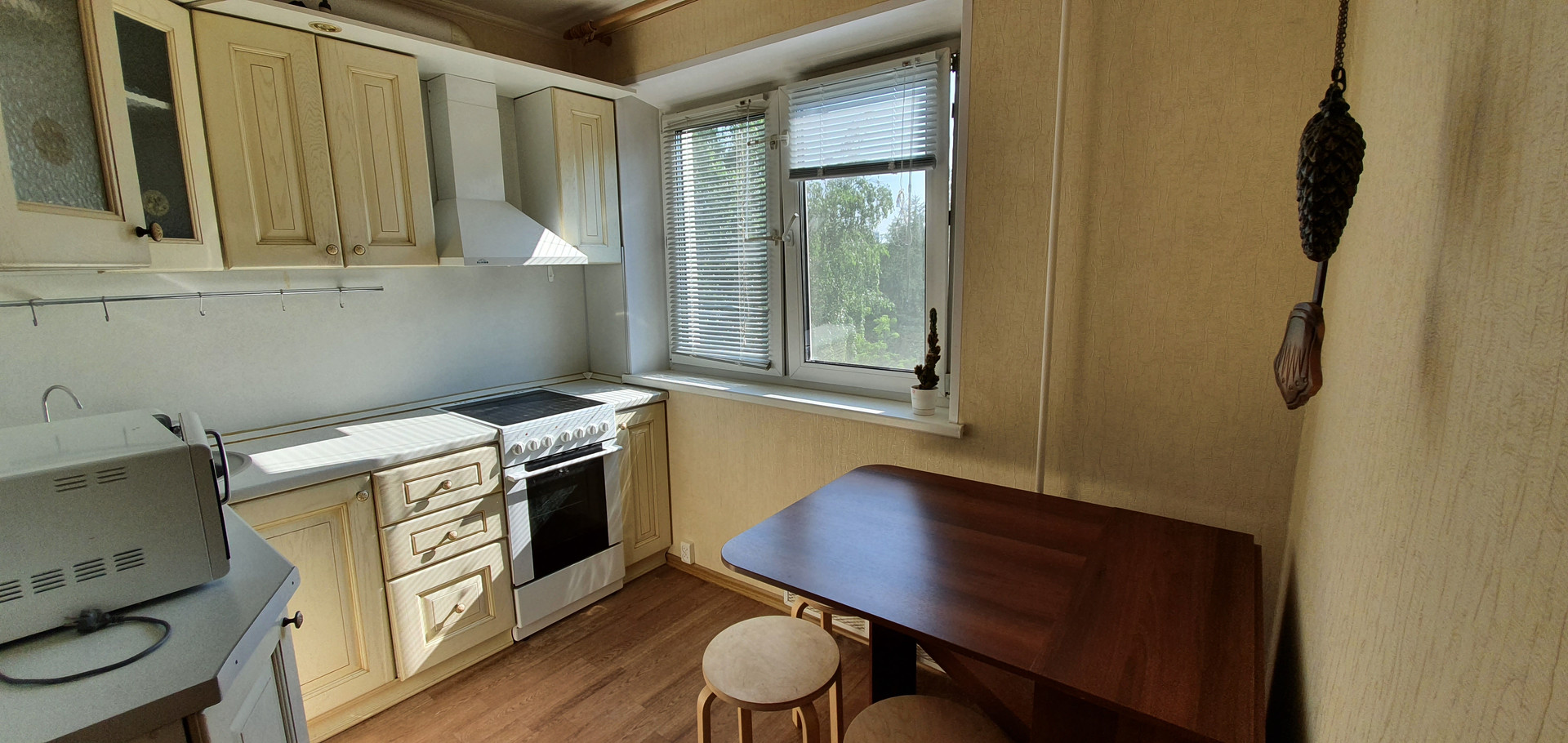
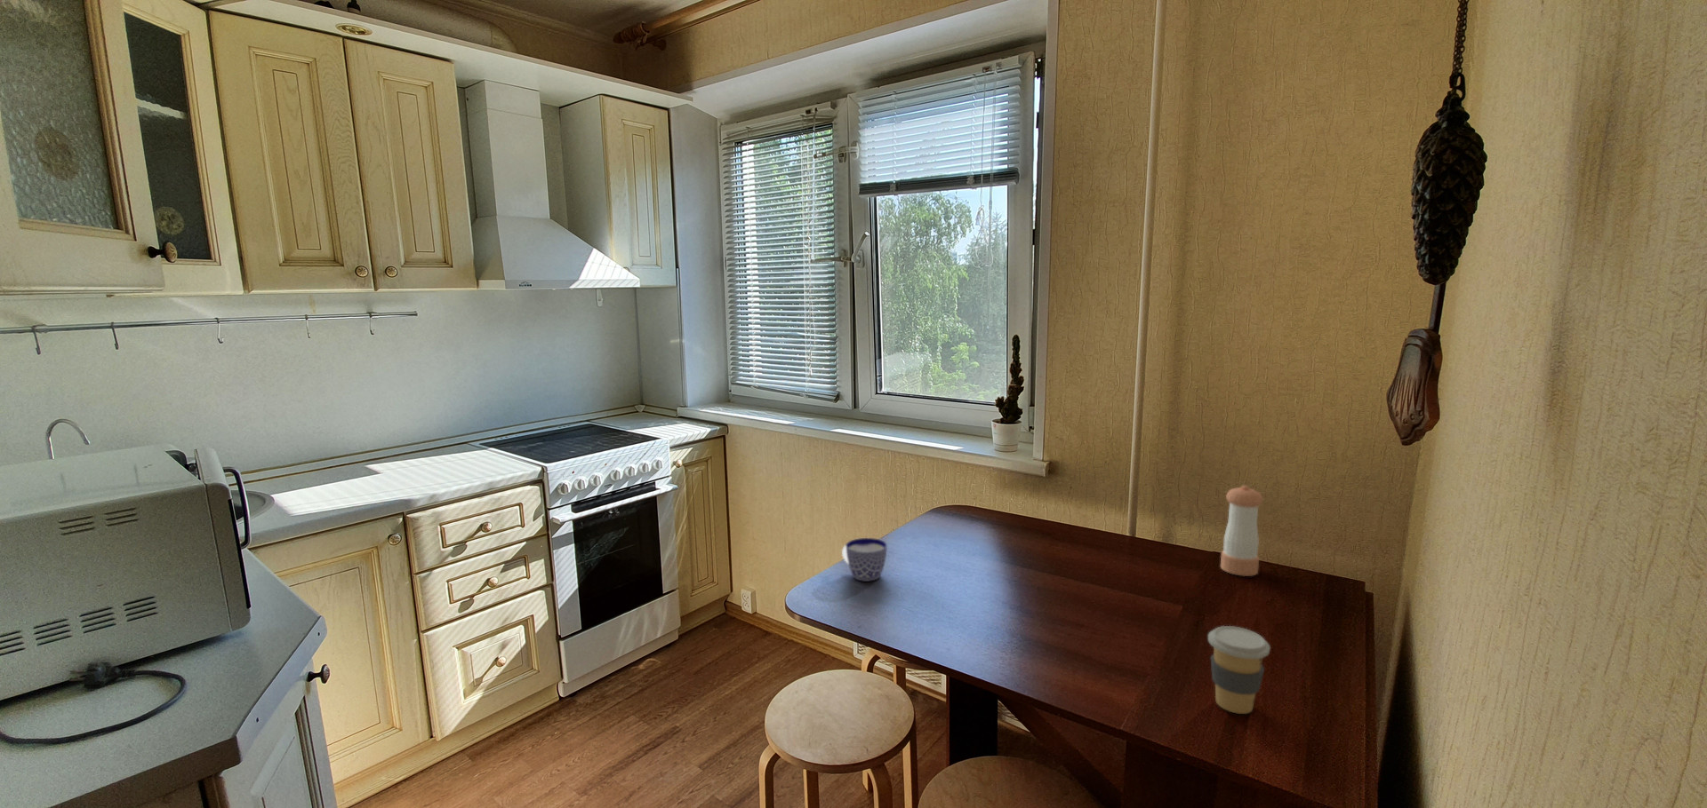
+ cup [842,537,888,583]
+ pepper shaker [1219,485,1264,577]
+ coffee cup [1207,625,1272,714]
